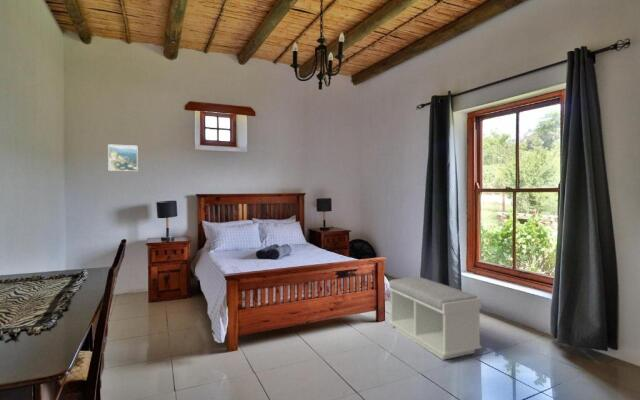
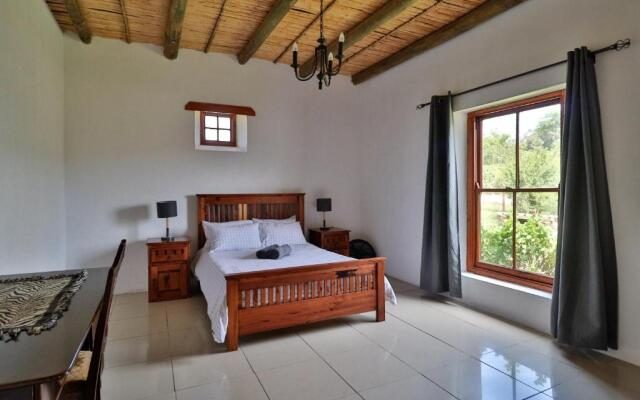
- bench [388,276,482,361]
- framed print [107,143,139,172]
